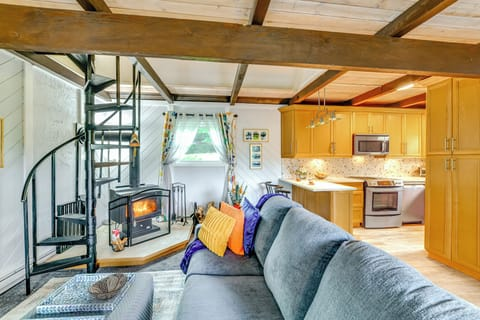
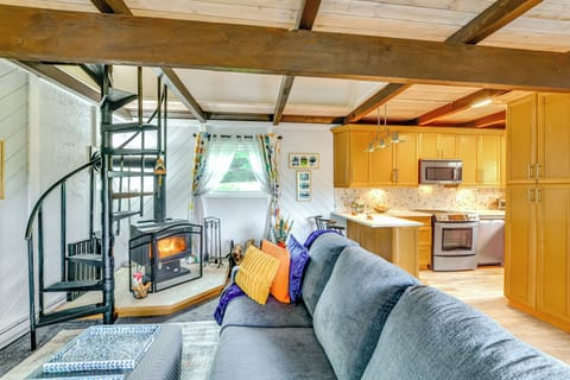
- decorative bowl [87,272,128,300]
